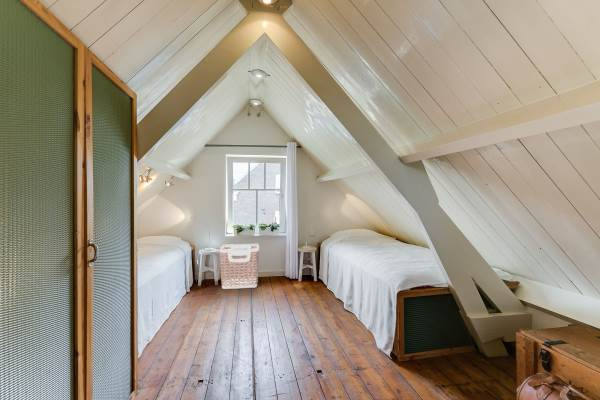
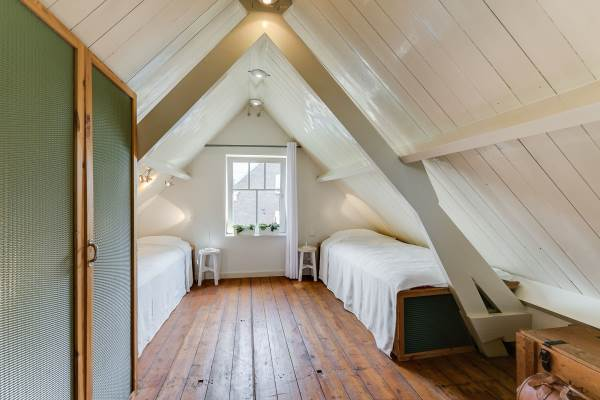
- clothes hamper [218,243,260,290]
